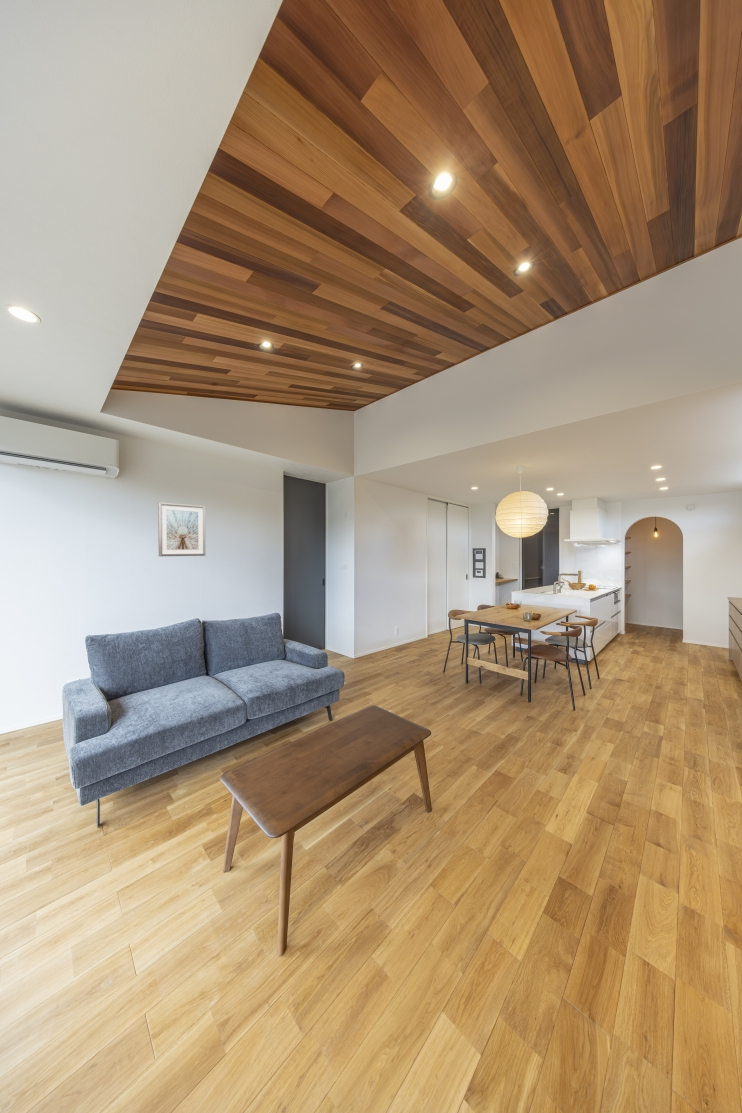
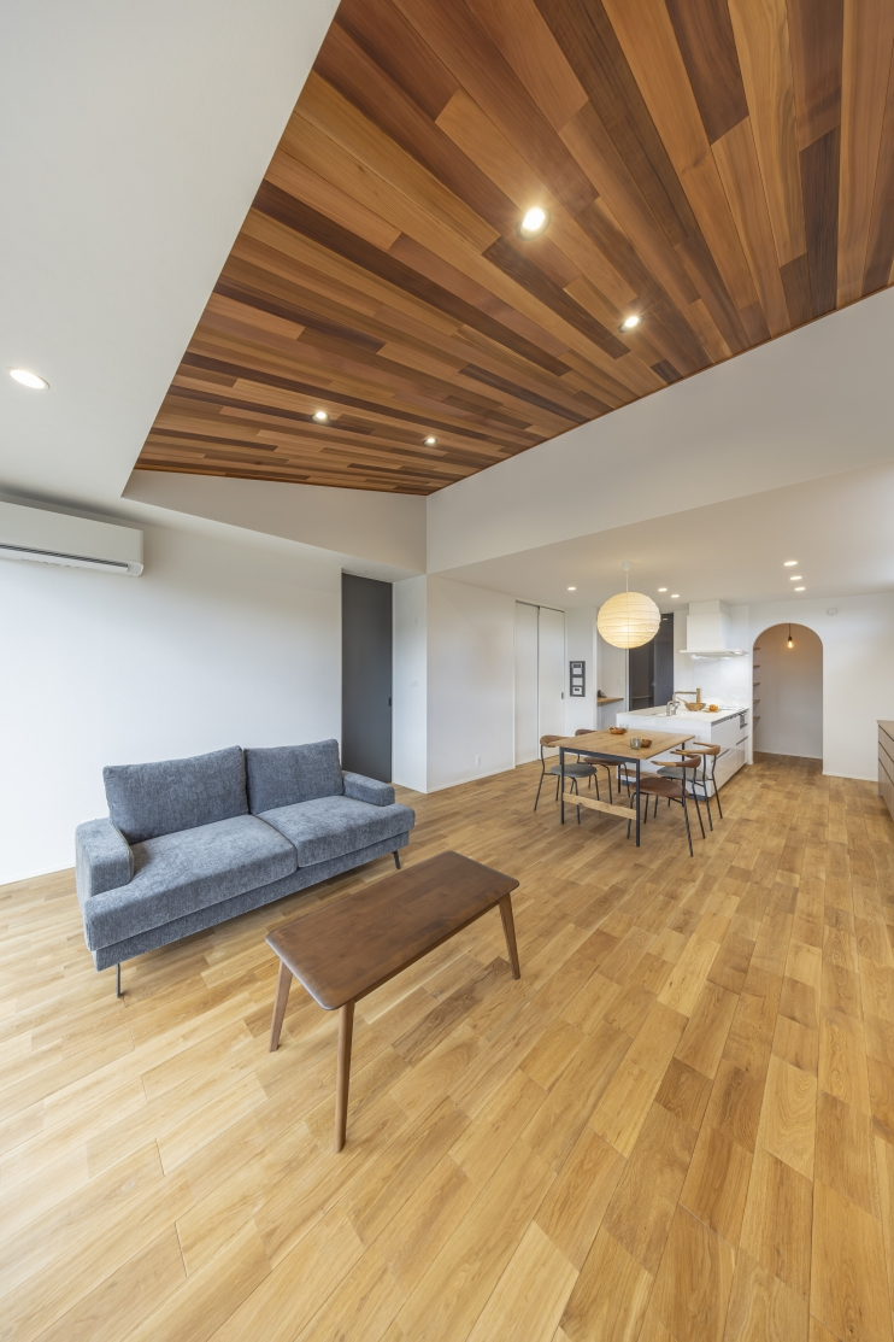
- picture frame [157,501,207,557]
